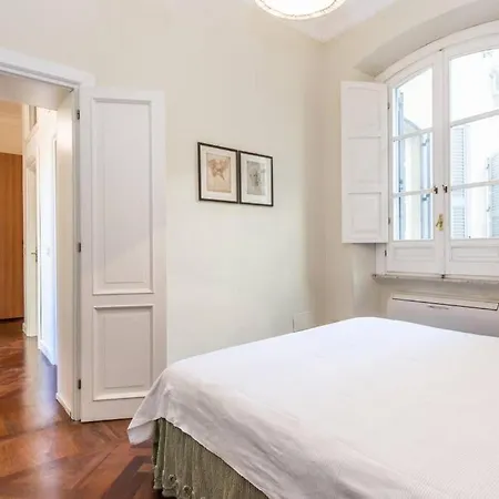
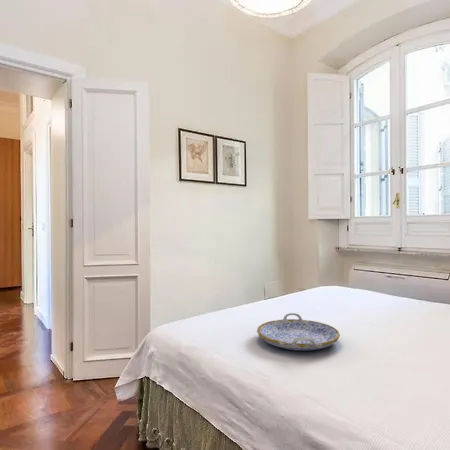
+ serving tray [256,312,341,352]
